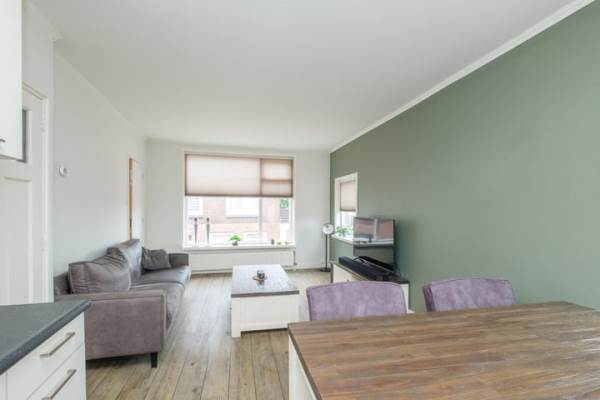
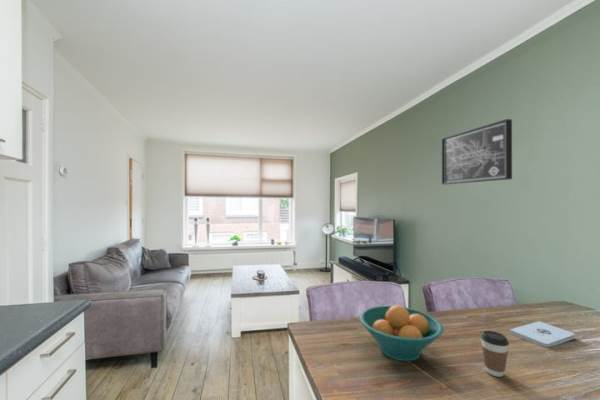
+ notepad [509,320,576,348]
+ coffee cup [480,330,510,378]
+ fruit bowl [359,304,445,362]
+ wall art [441,118,513,185]
